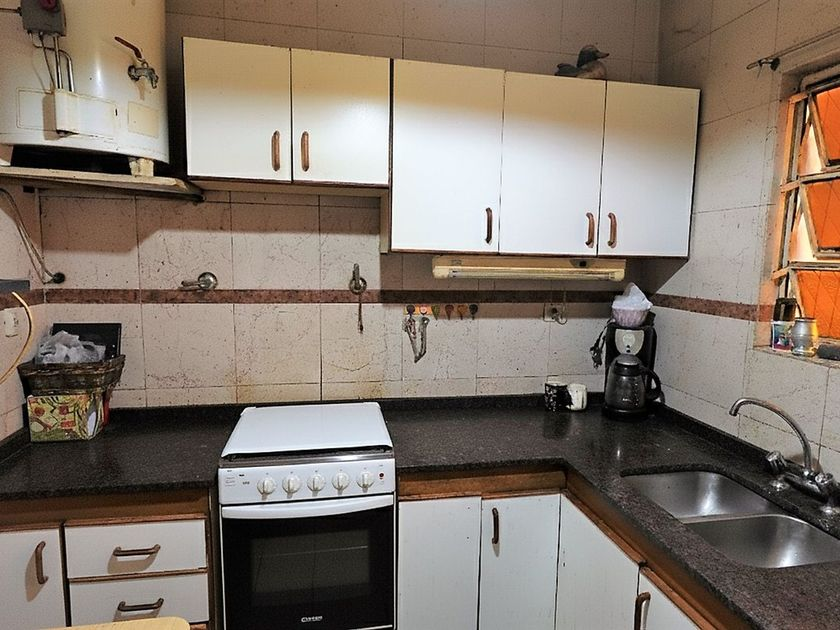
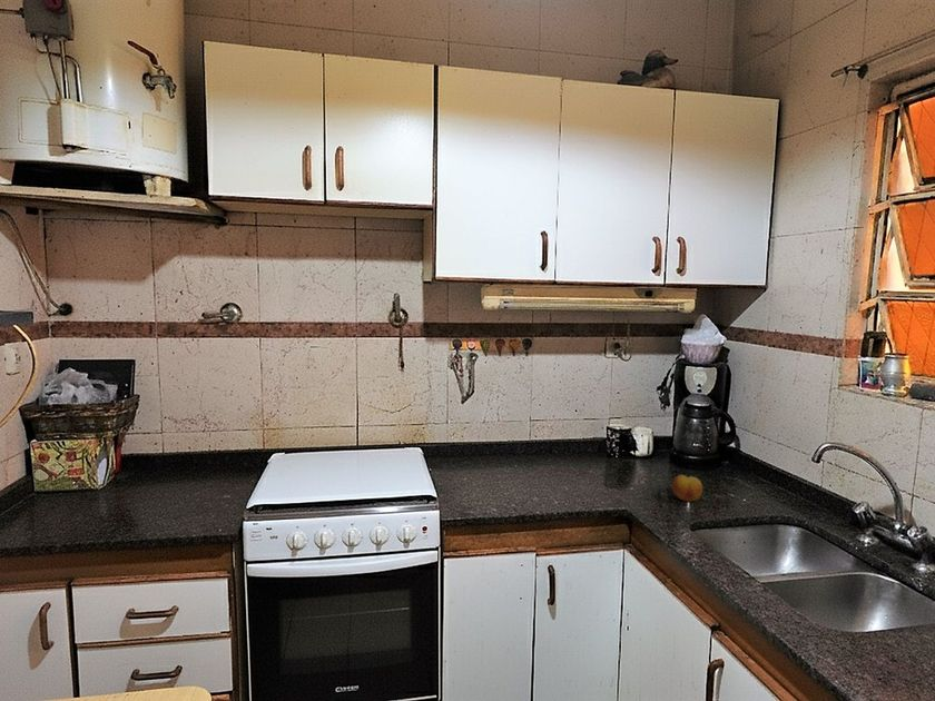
+ fruit [671,474,703,503]
